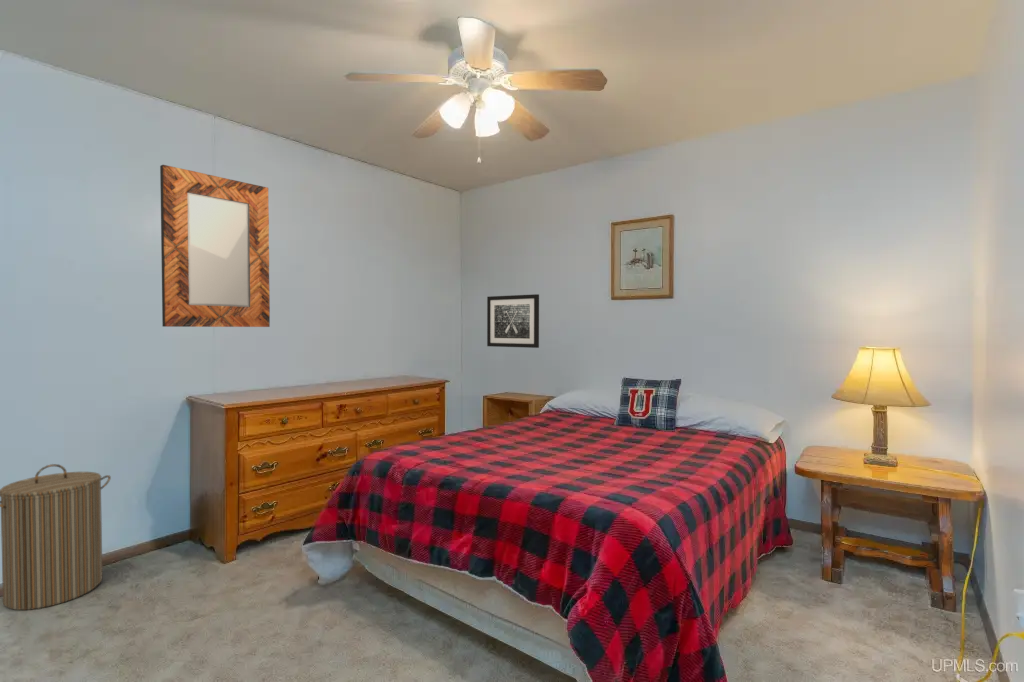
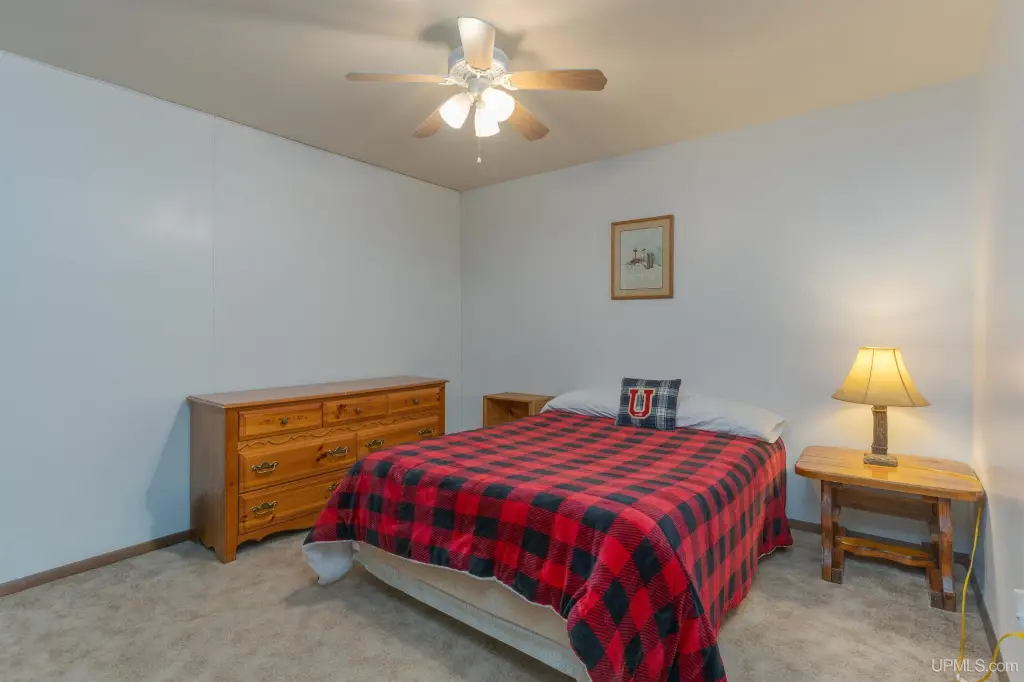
- wall art [486,293,540,349]
- laundry hamper [0,463,112,611]
- home mirror [159,164,271,328]
